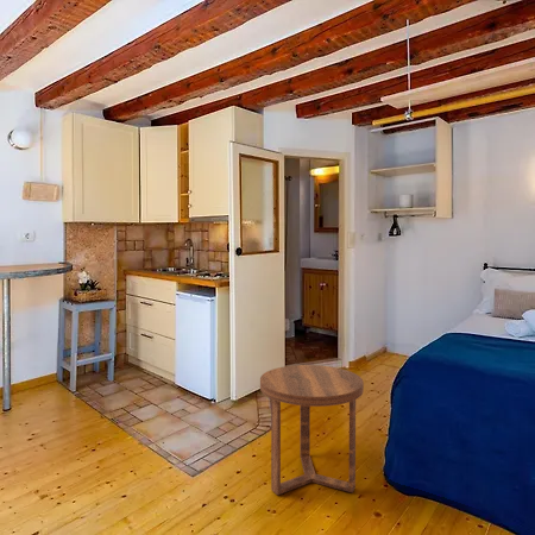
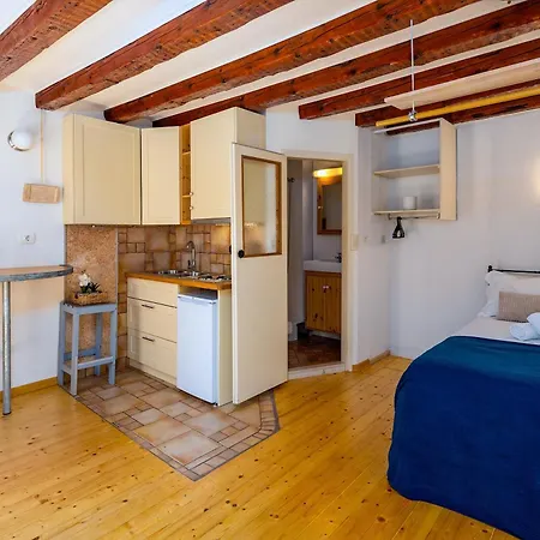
- side table [259,364,365,496]
